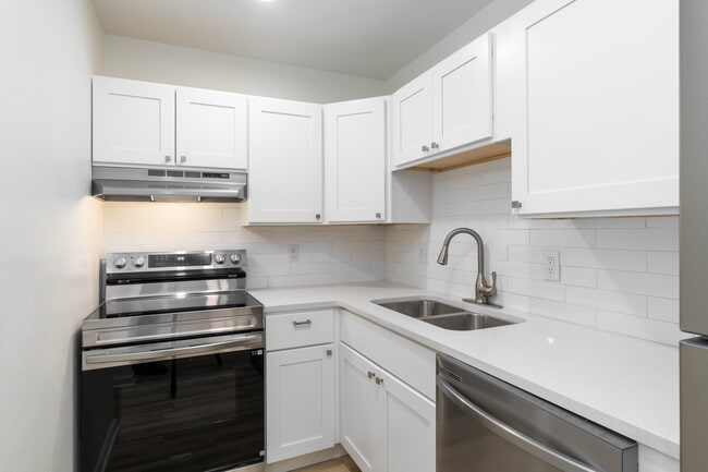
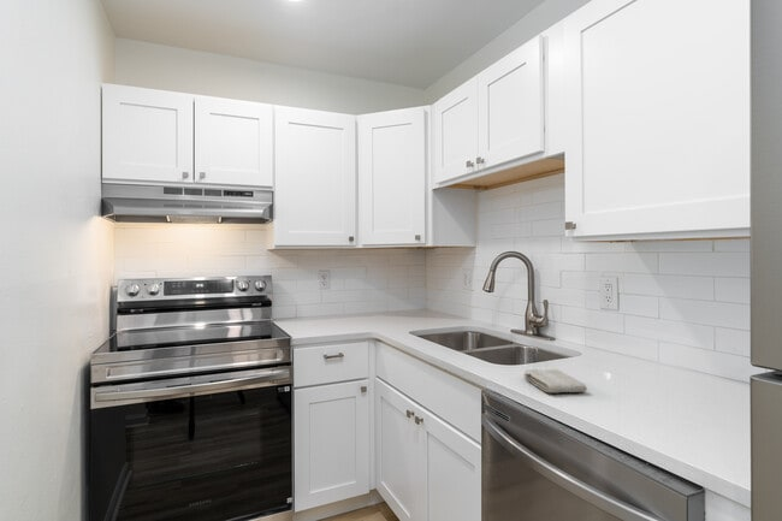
+ washcloth [522,368,588,393]
